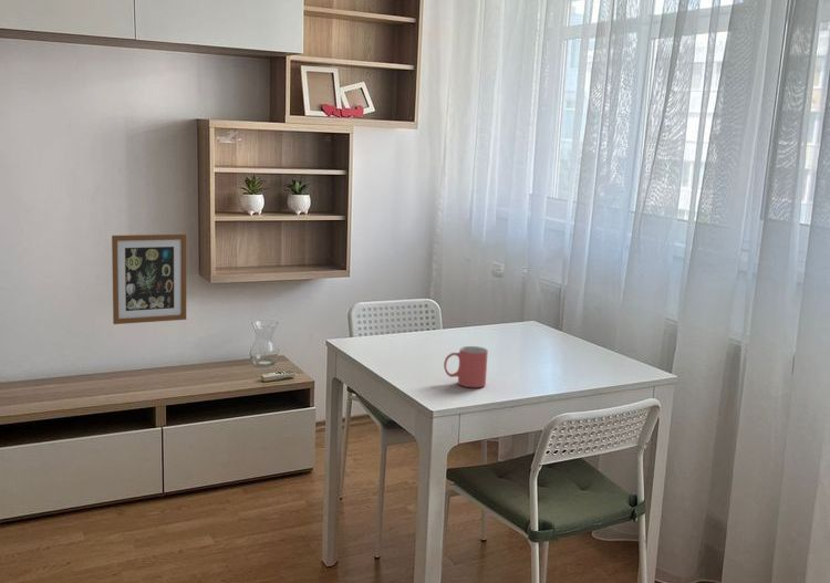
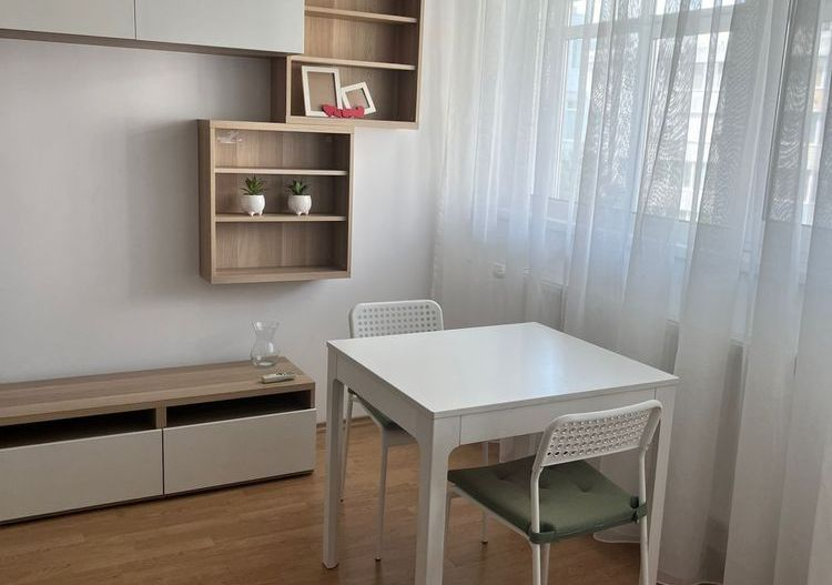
- wall art [111,233,187,325]
- mug [443,345,489,388]
